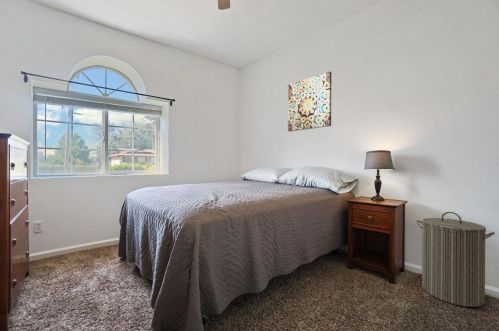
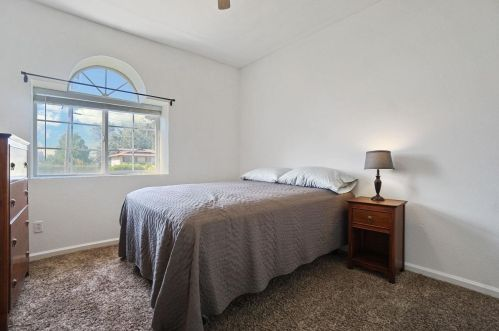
- wall art [287,71,332,132]
- laundry hamper [416,211,496,308]
